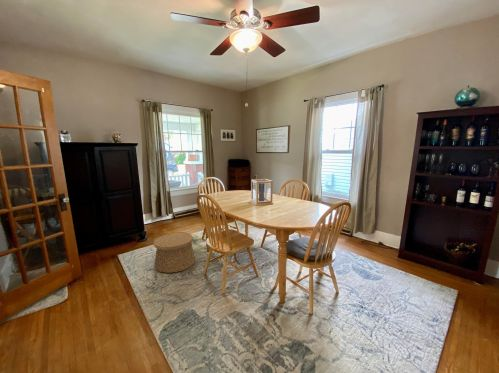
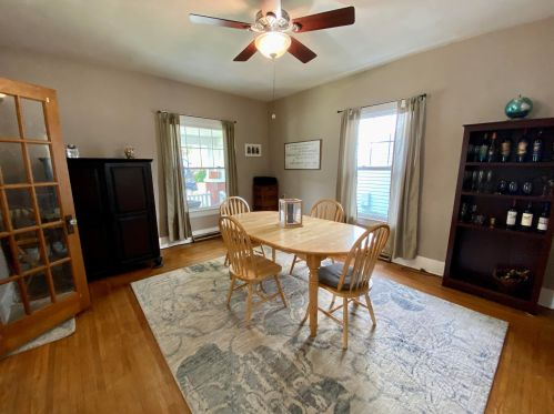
- basket [153,231,196,274]
